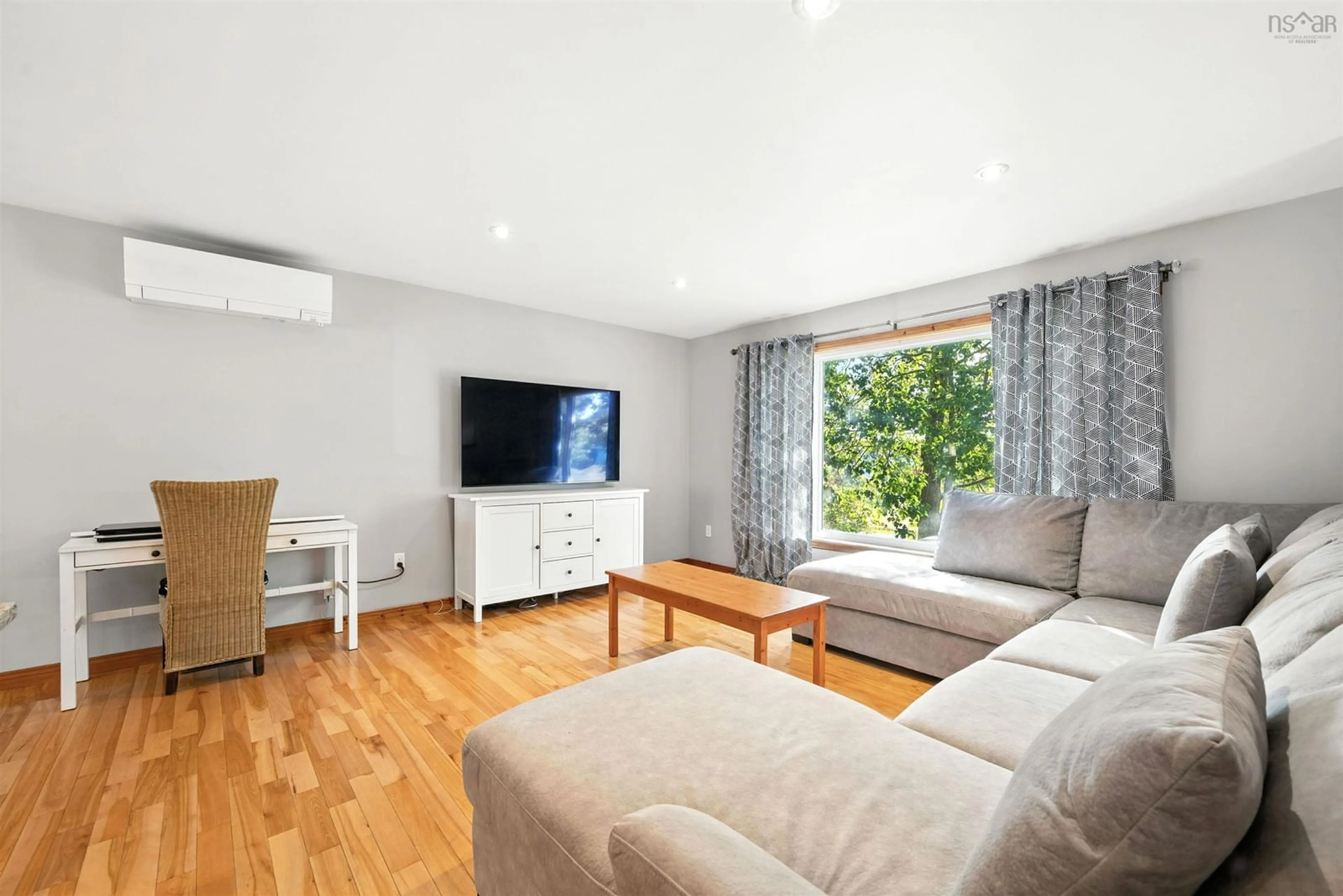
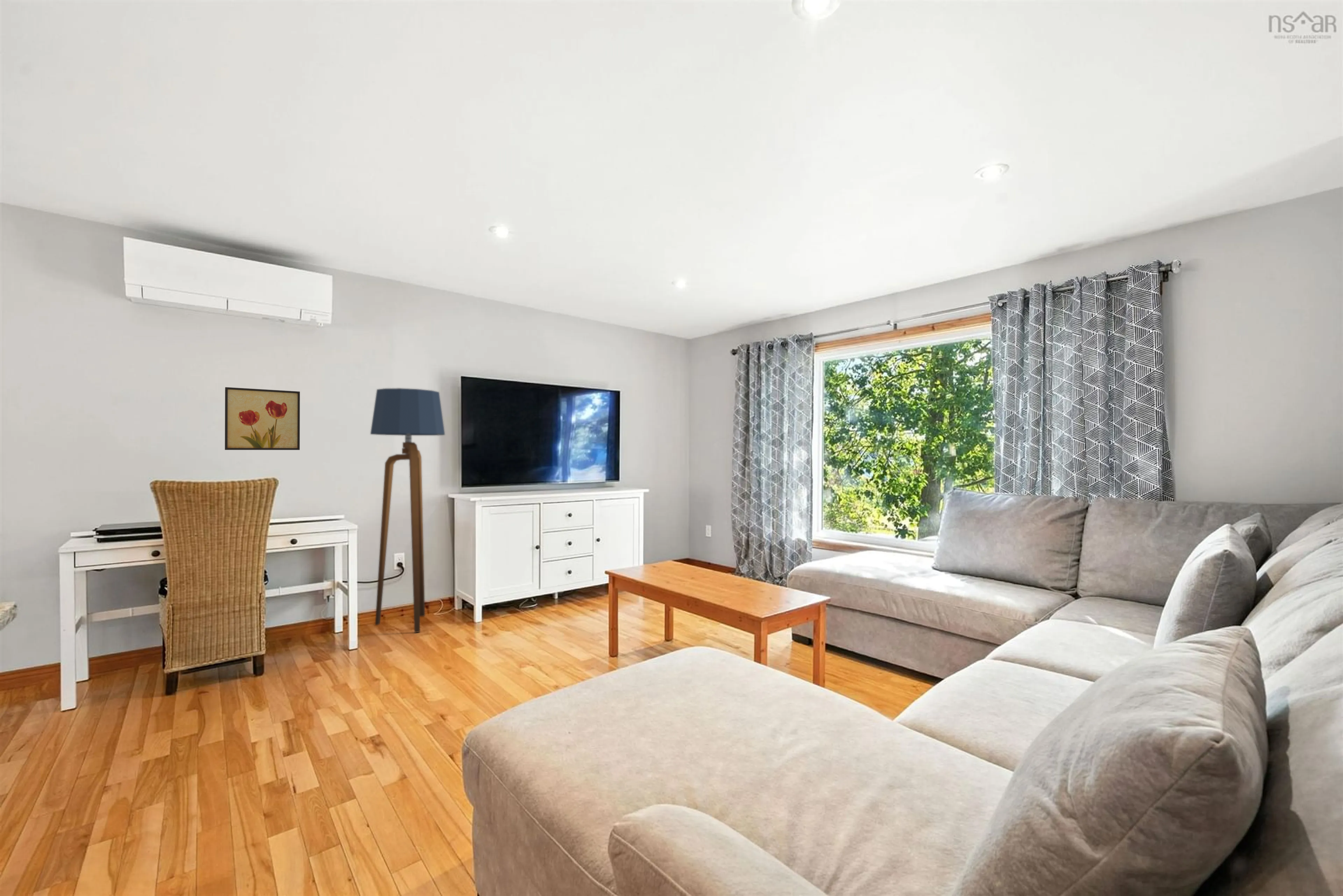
+ wall art [225,387,300,450]
+ floor lamp [370,388,445,633]
